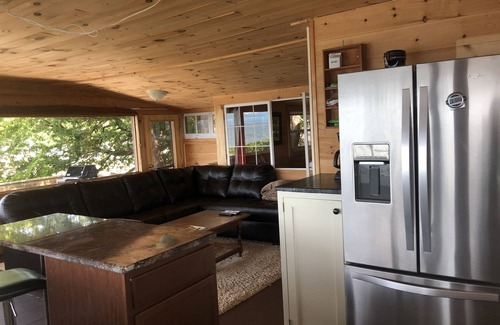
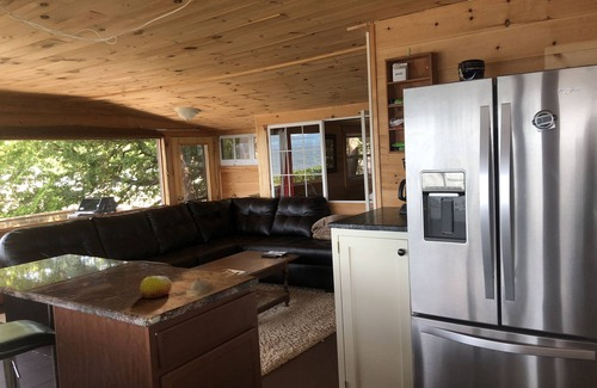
+ fruit [139,275,173,300]
